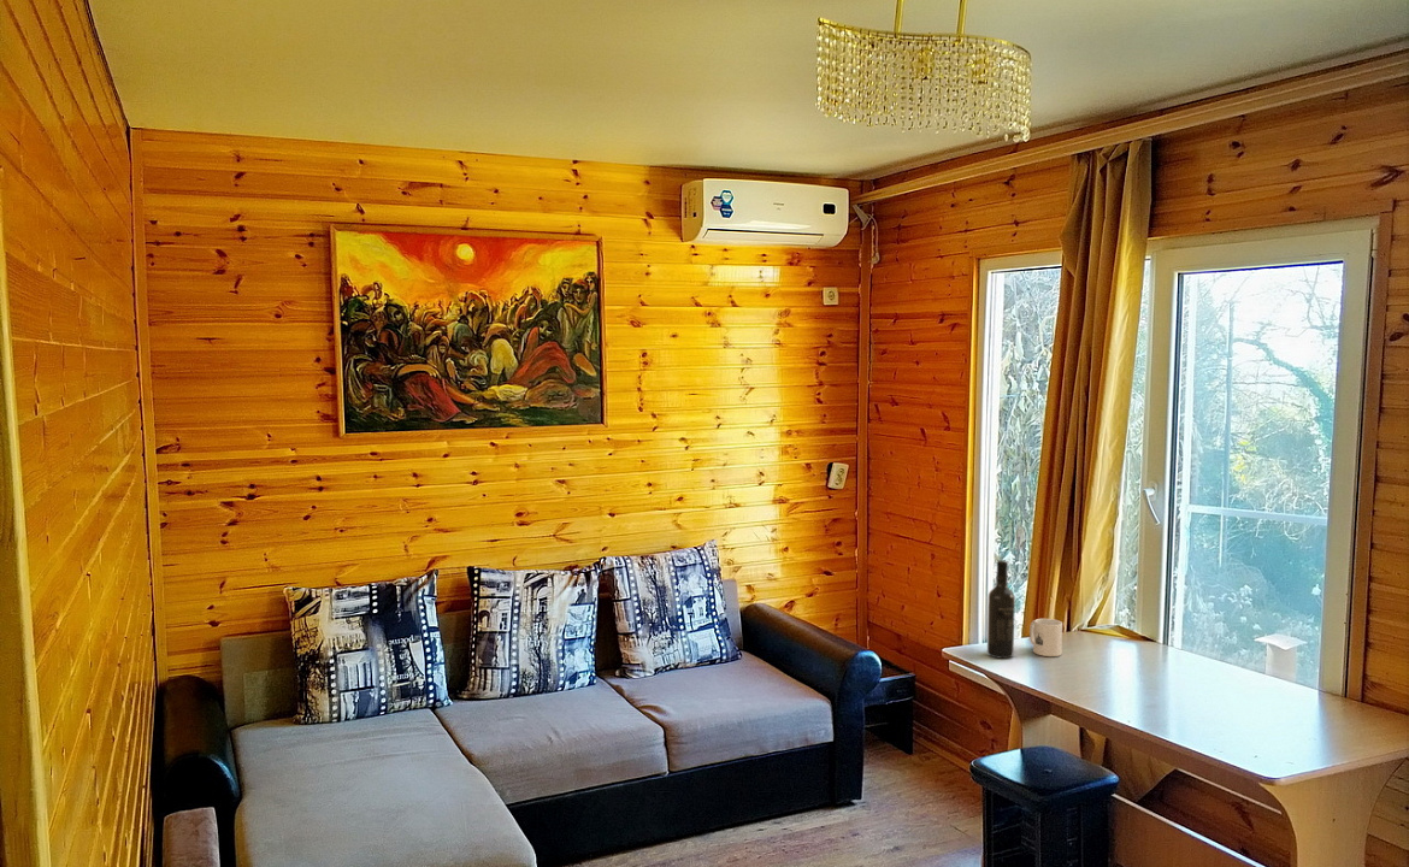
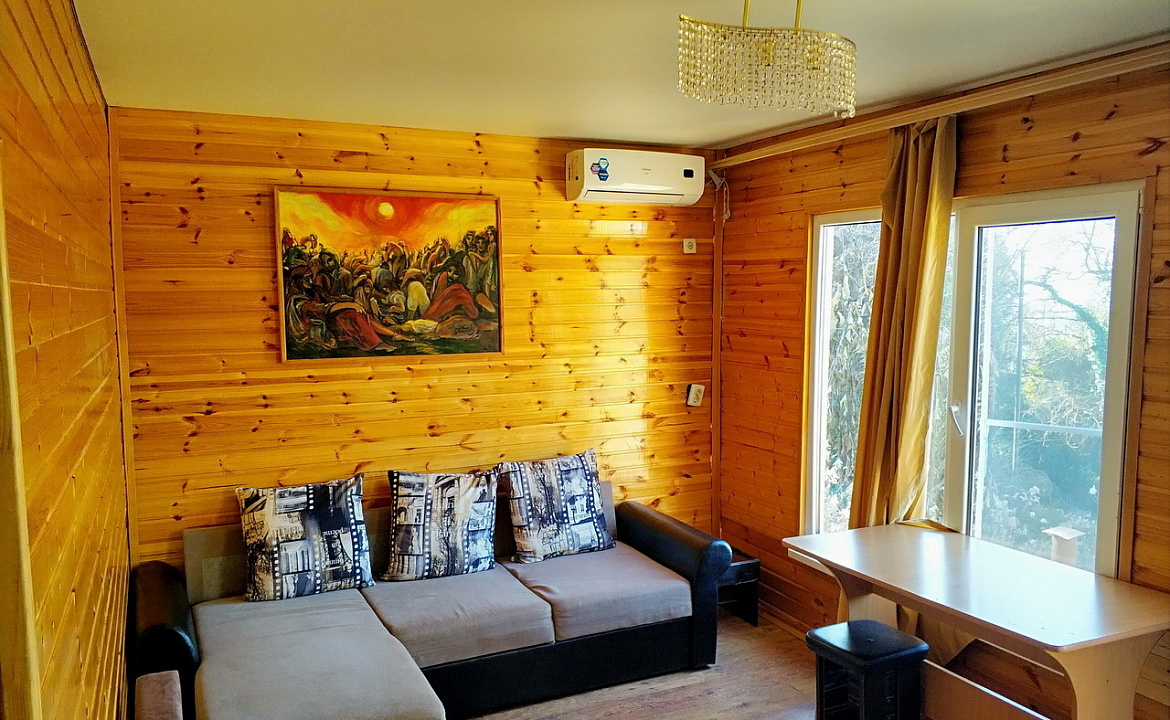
- wine bottle [986,560,1016,660]
- mug [1028,618,1063,657]
